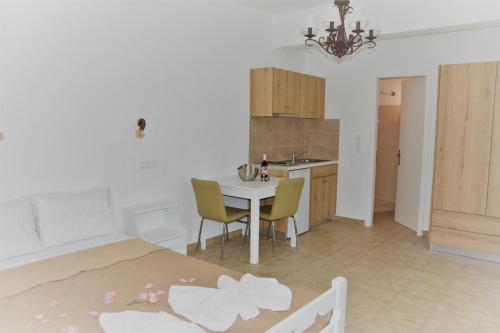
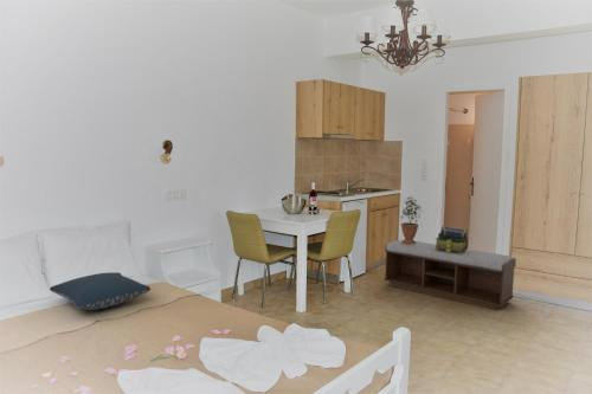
+ bench [384,239,517,311]
+ stack of books [435,225,470,253]
+ potted plant [400,196,423,244]
+ pillow [49,271,152,311]
